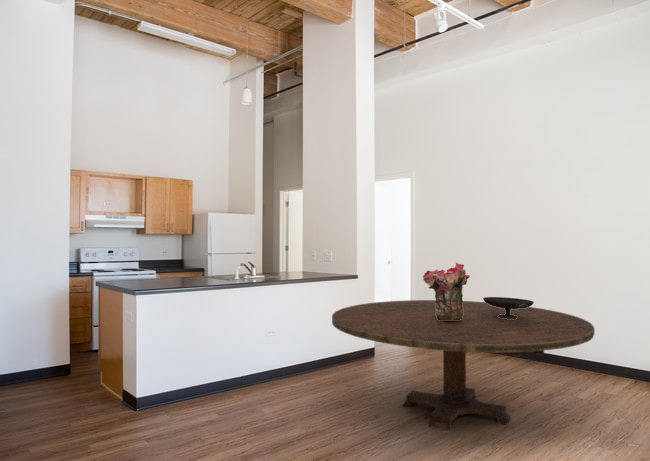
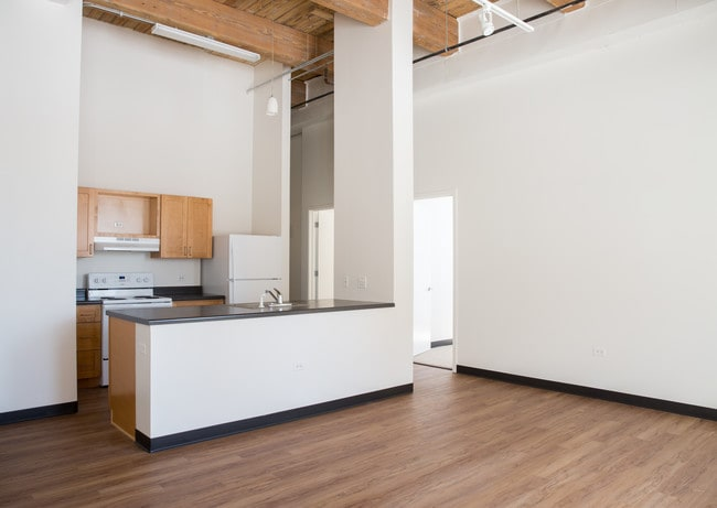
- dining table [331,299,595,432]
- decorative bowl [482,296,535,319]
- bouquet [422,262,471,320]
